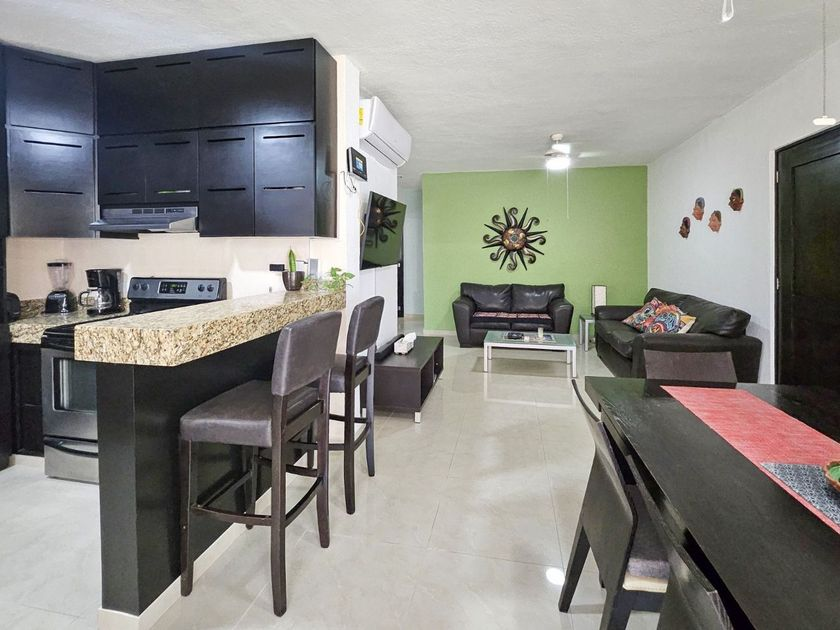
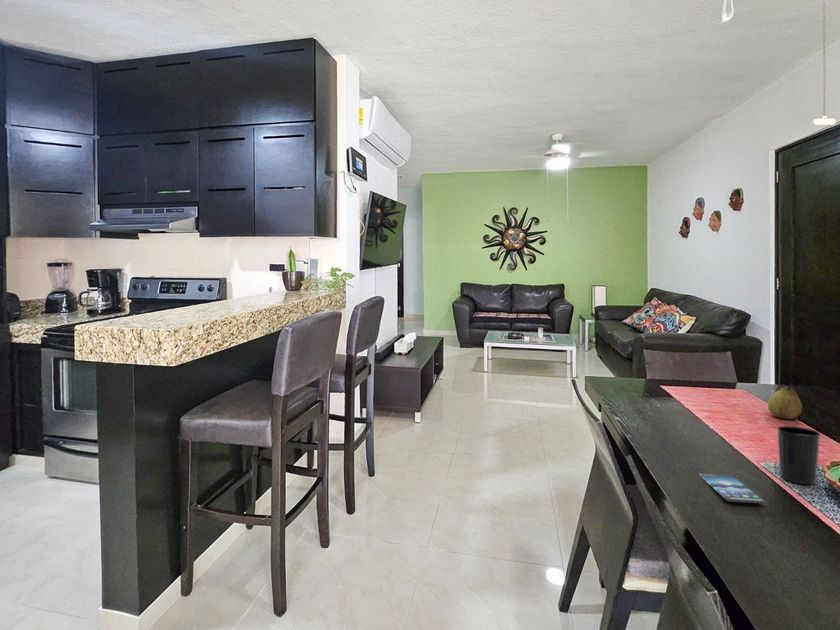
+ smartphone [697,472,767,505]
+ cup [776,425,821,485]
+ fruit [767,383,803,420]
